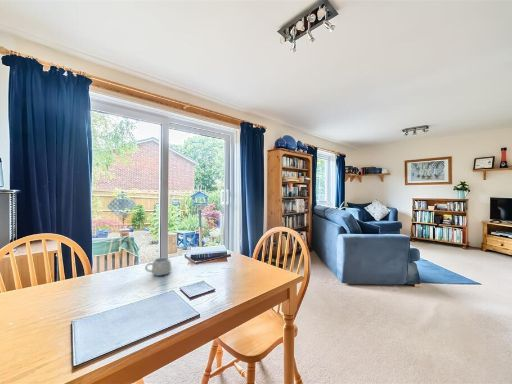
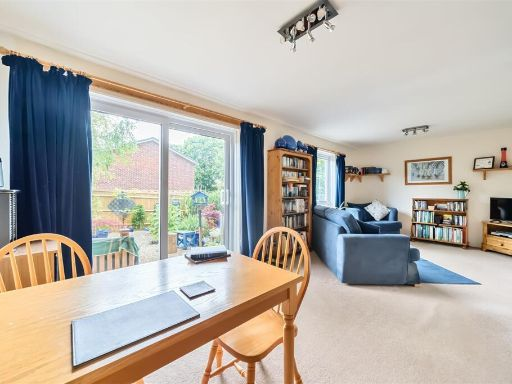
- mug [144,257,172,277]
